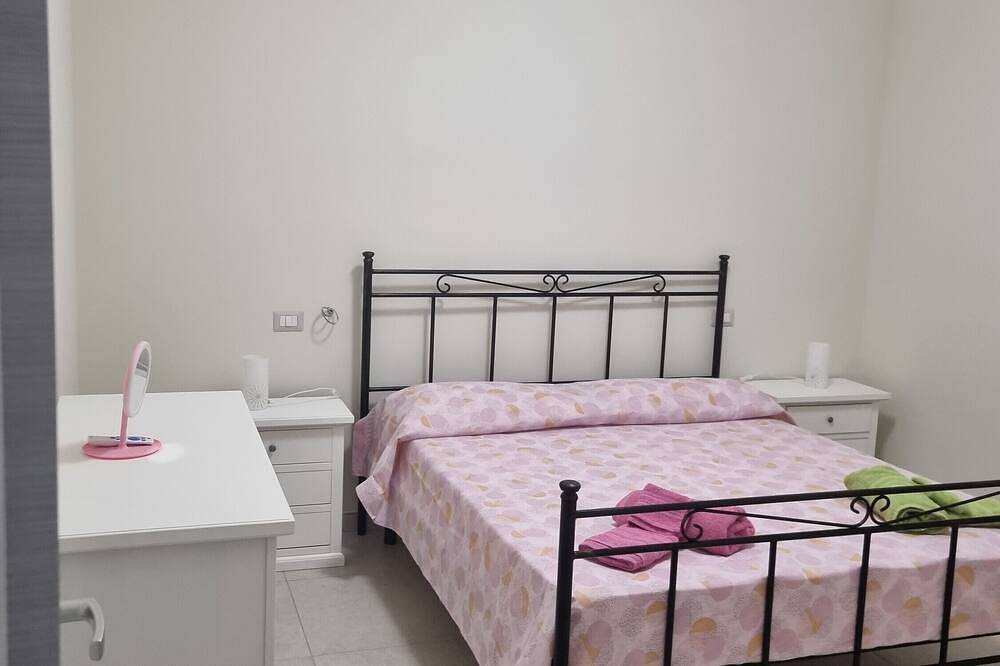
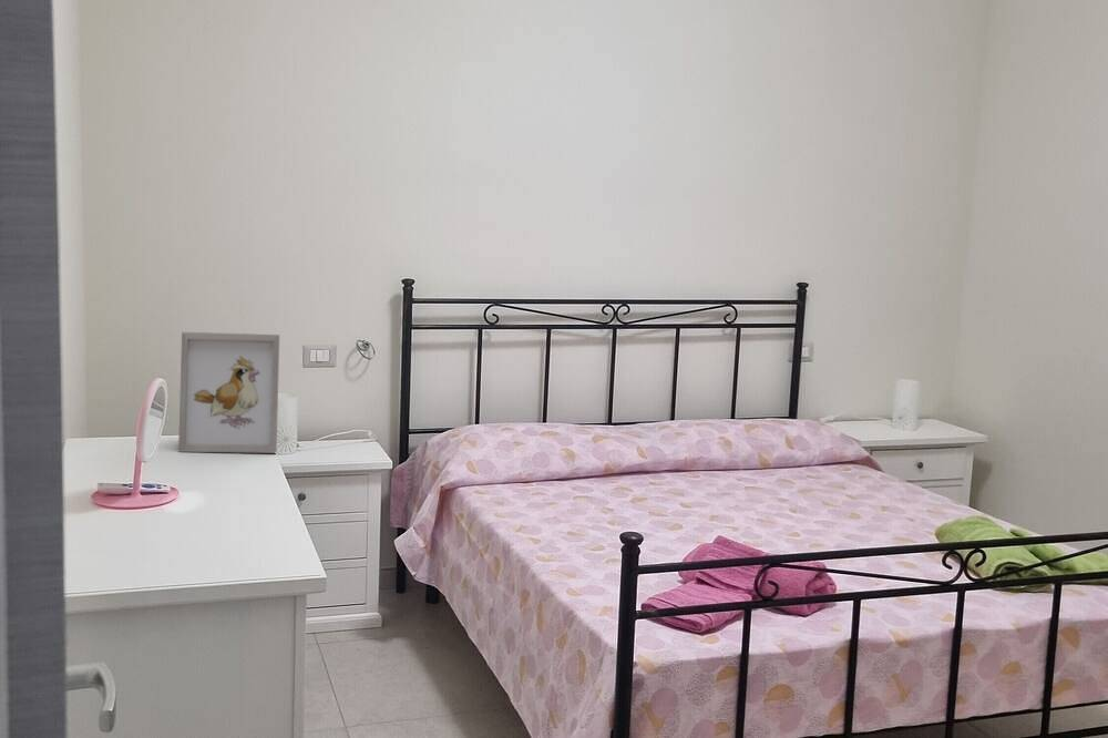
+ picture frame [177,331,280,454]
